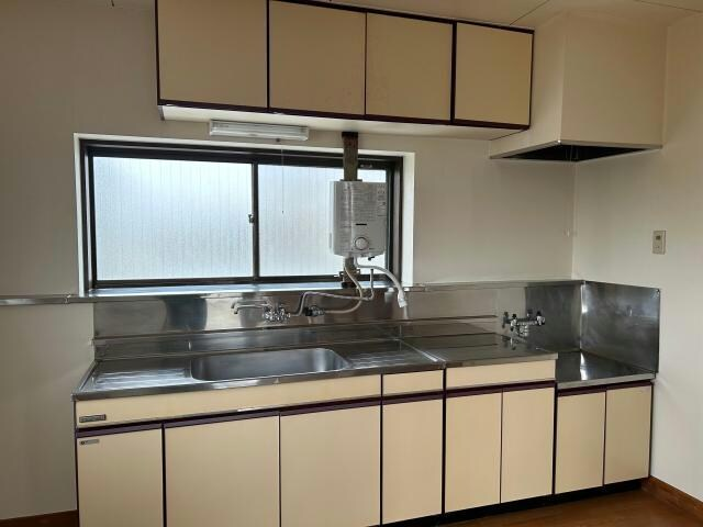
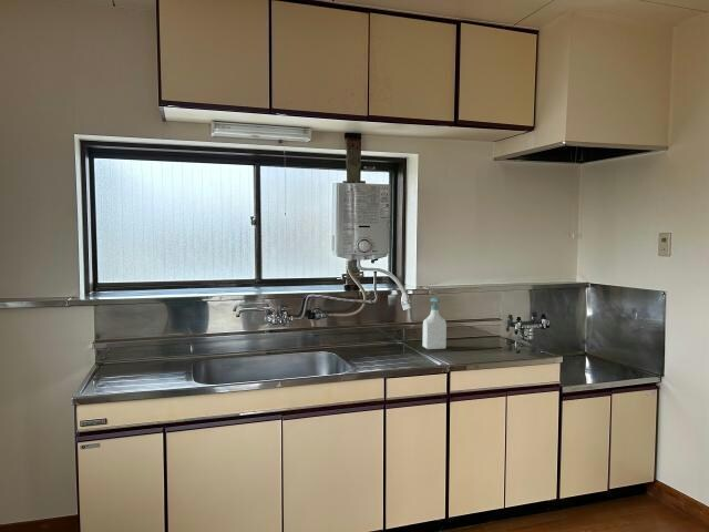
+ soap bottle [421,296,448,350]
